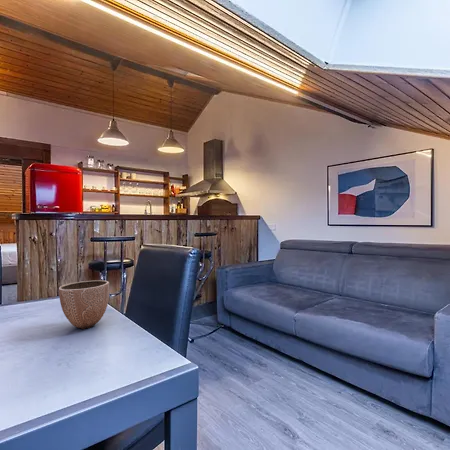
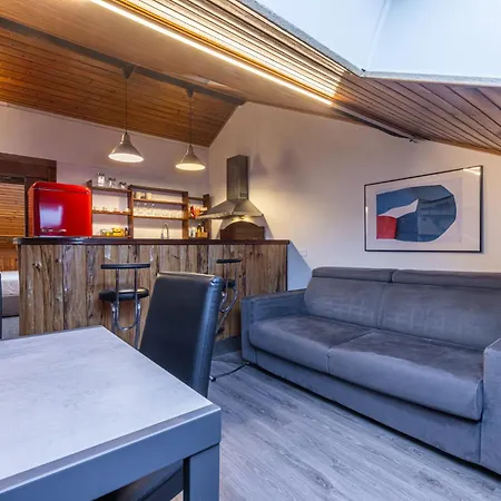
- decorative bowl [58,279,110,330]
